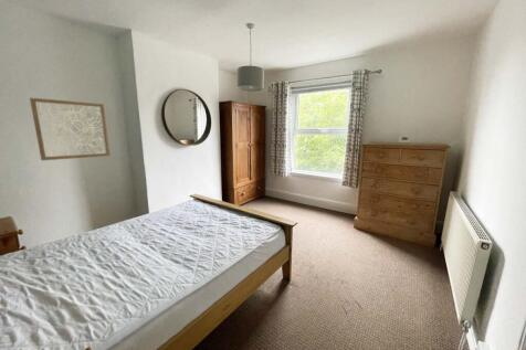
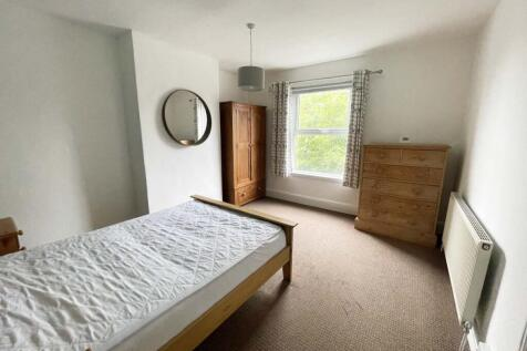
- wall art [29,97,112,161]
